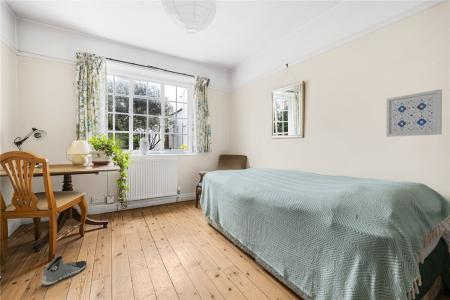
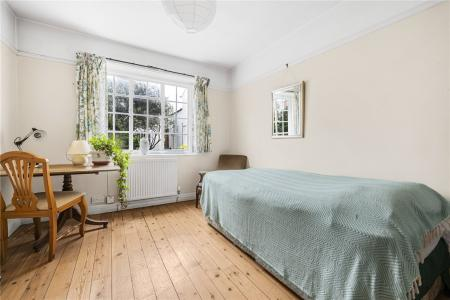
- wall art [385,88,443,138]
- sneaker [41,255,87,287]
